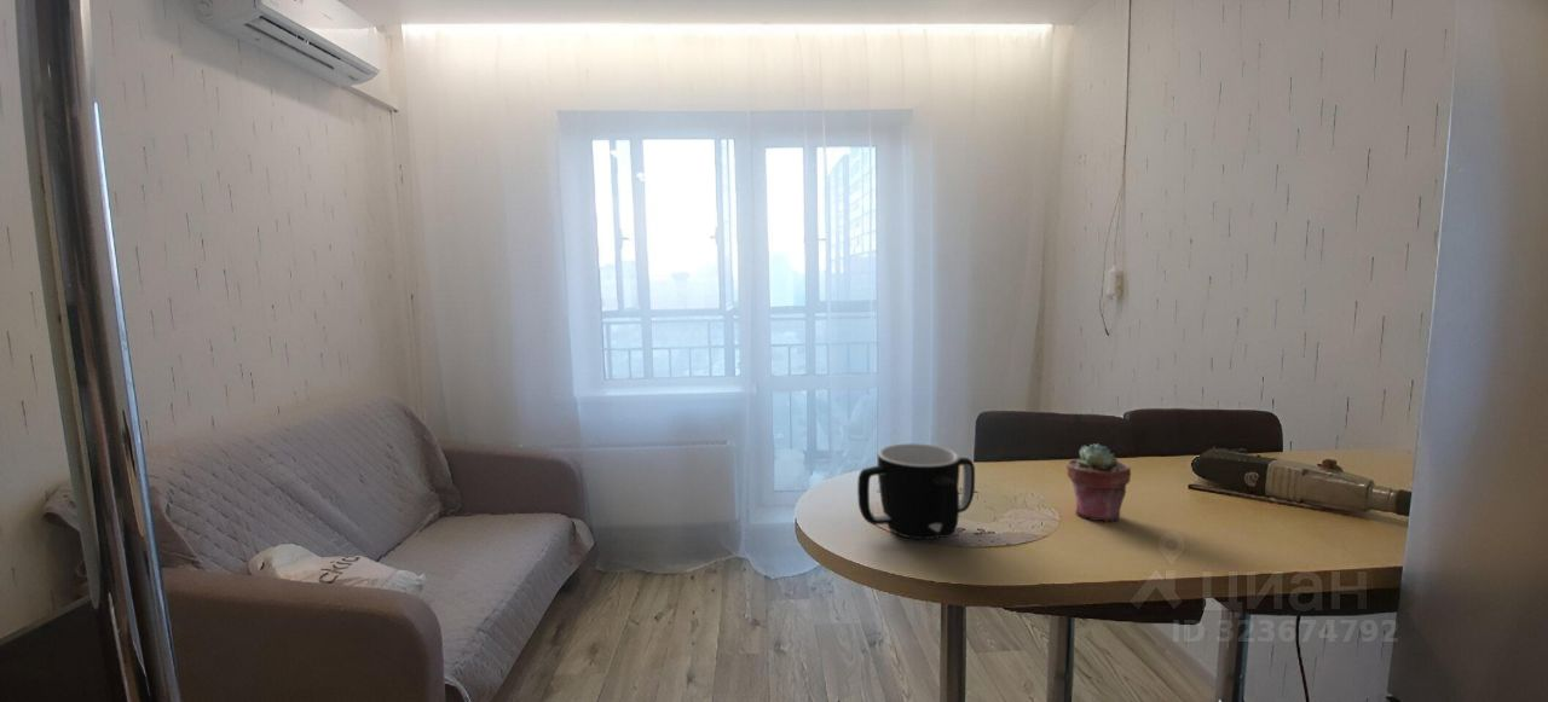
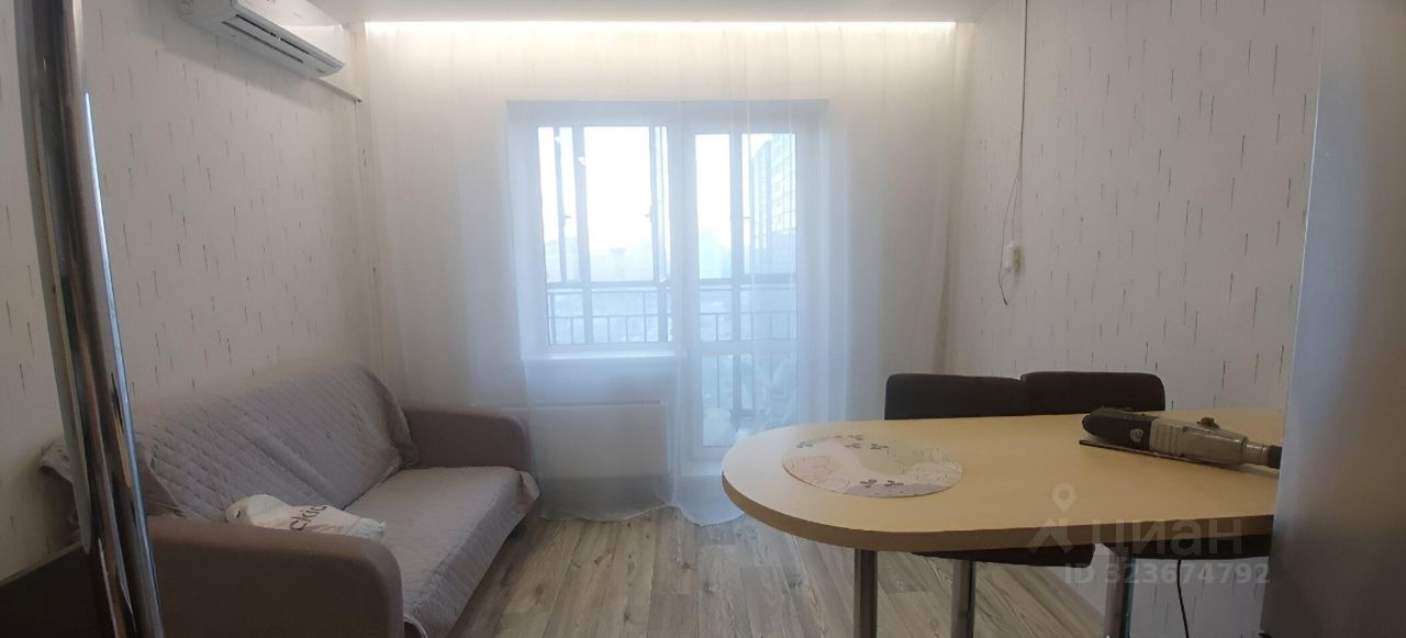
- potted succulent [1065,442,1132,522]
- mug [856,442,976,540]
